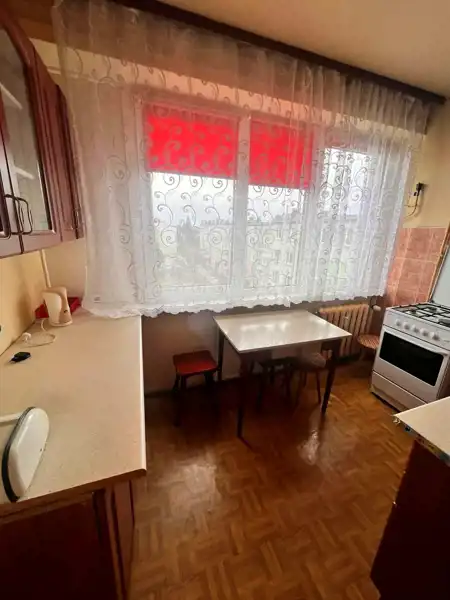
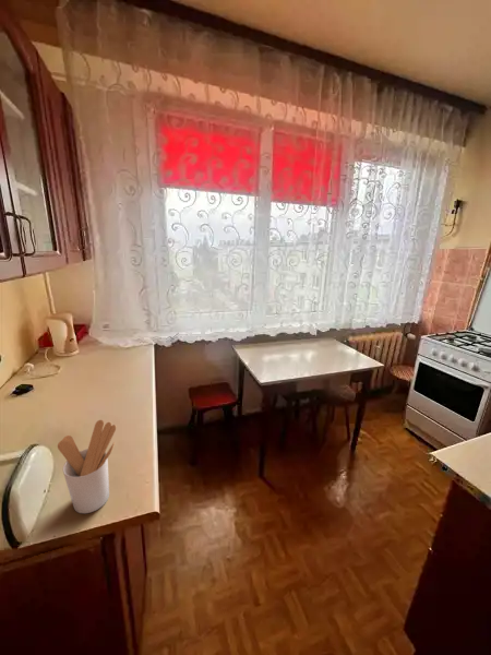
+ utensil holder [57,419,117,514]
